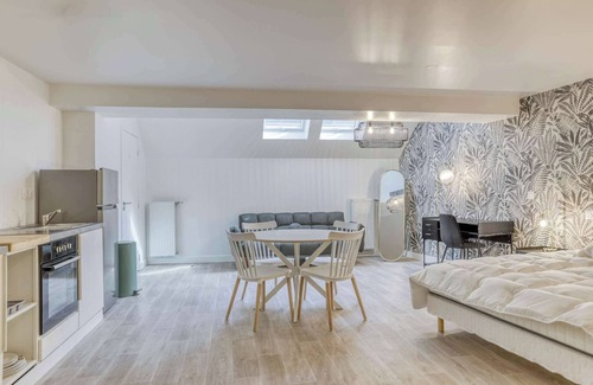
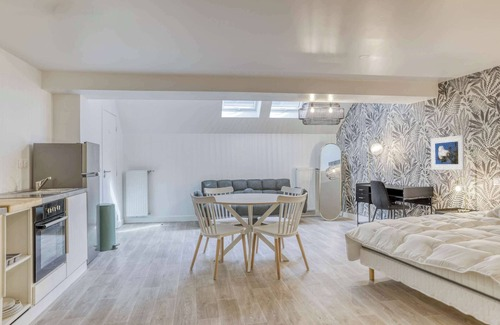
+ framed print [430,134,465,171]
